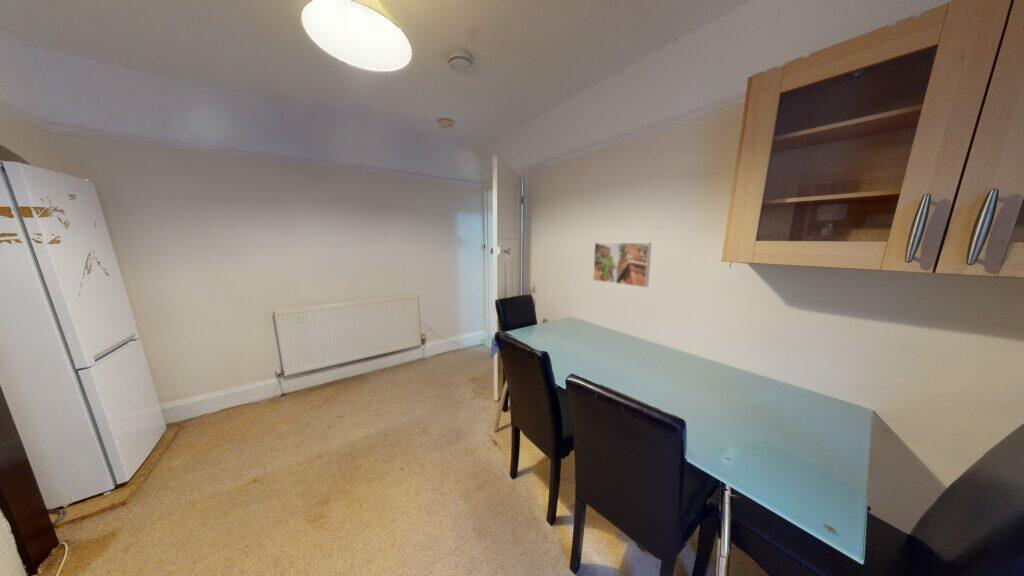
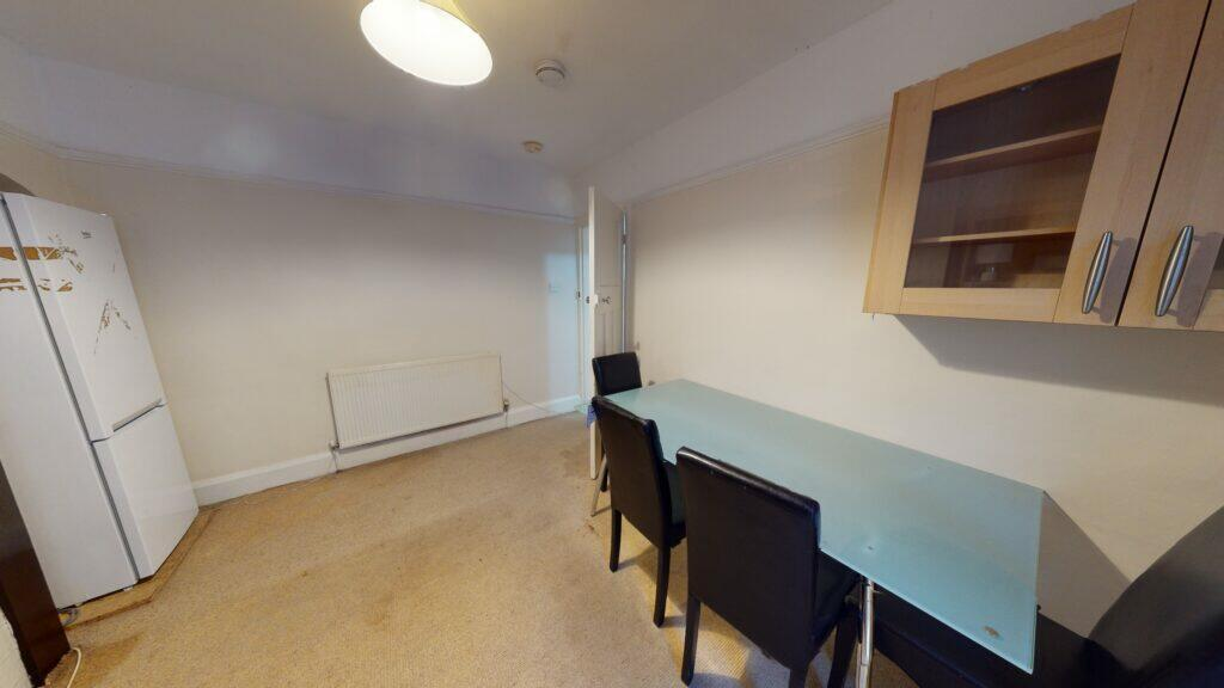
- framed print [592,242,652,288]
